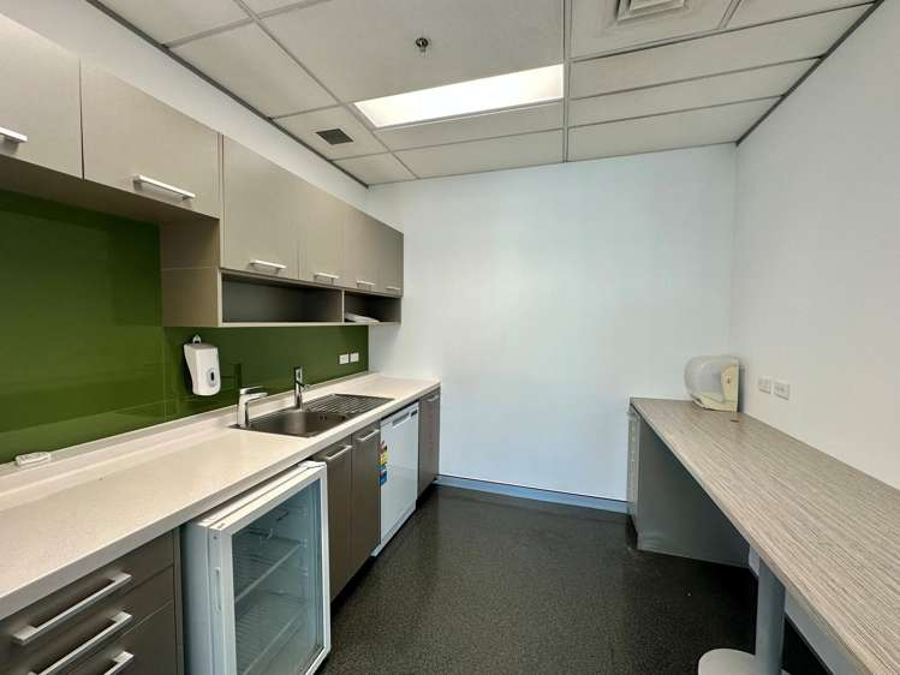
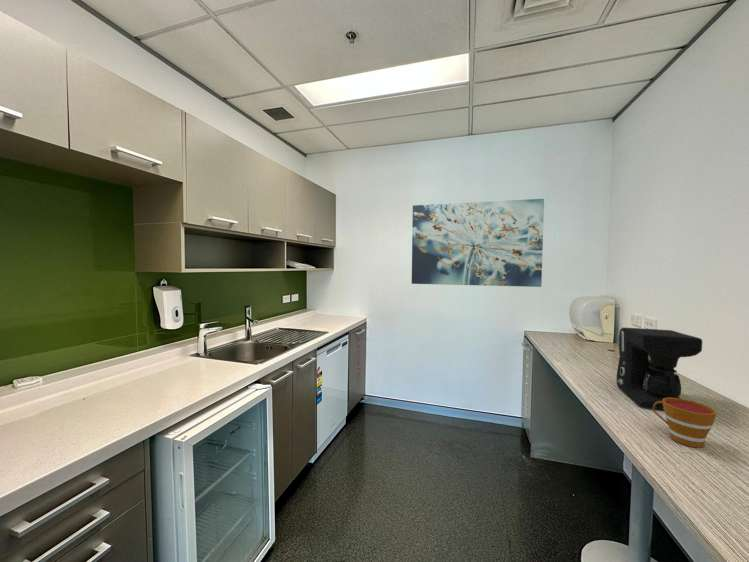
+ cup [652,398,718,449]
+ coffee maker [616,326,703,410]
+ wall art [411,198,545,288]
